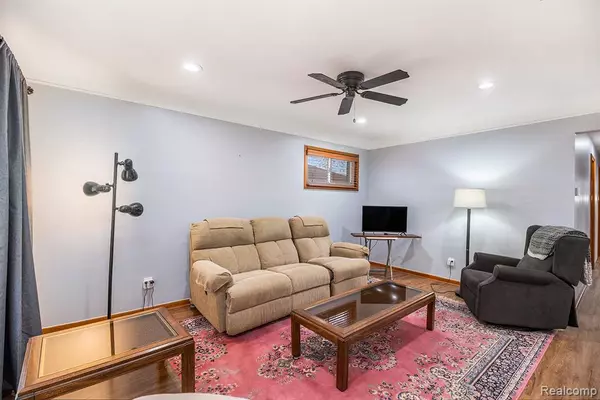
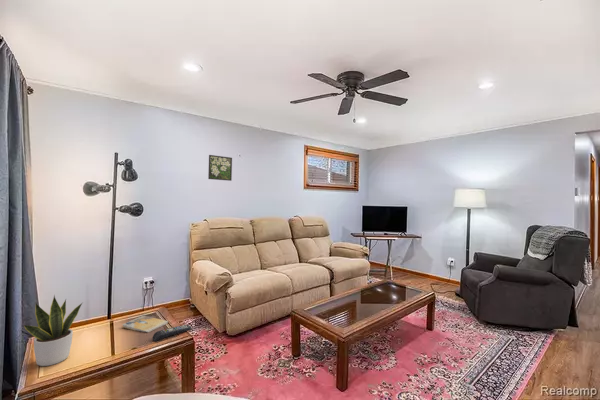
+ remote control [151,324,192,342]
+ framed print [207,154,233,182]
+ potted plant [23,293,83,367]
+ book [121,314,170,333]
